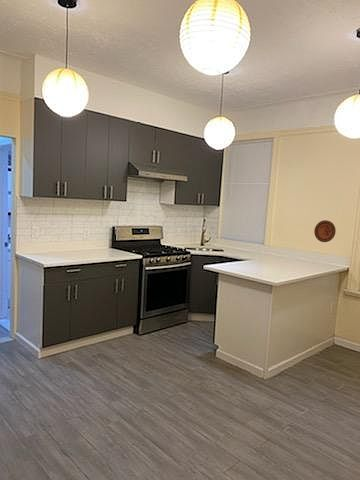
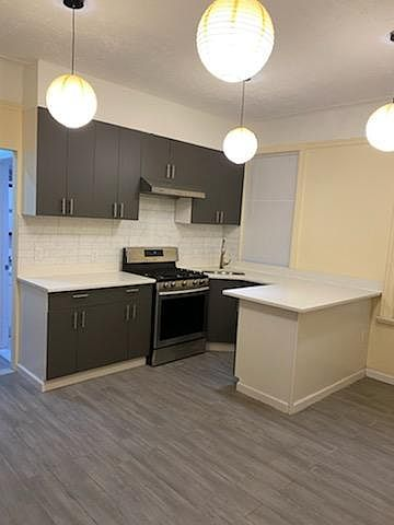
- decorative plate [313,219,337,243]
